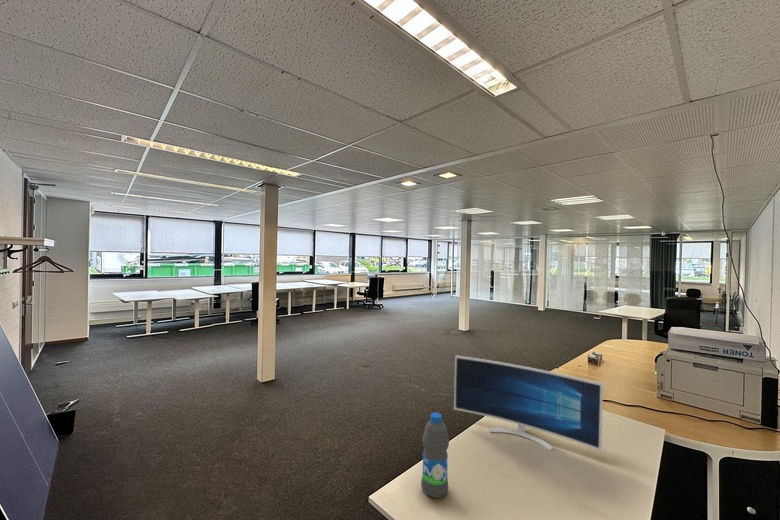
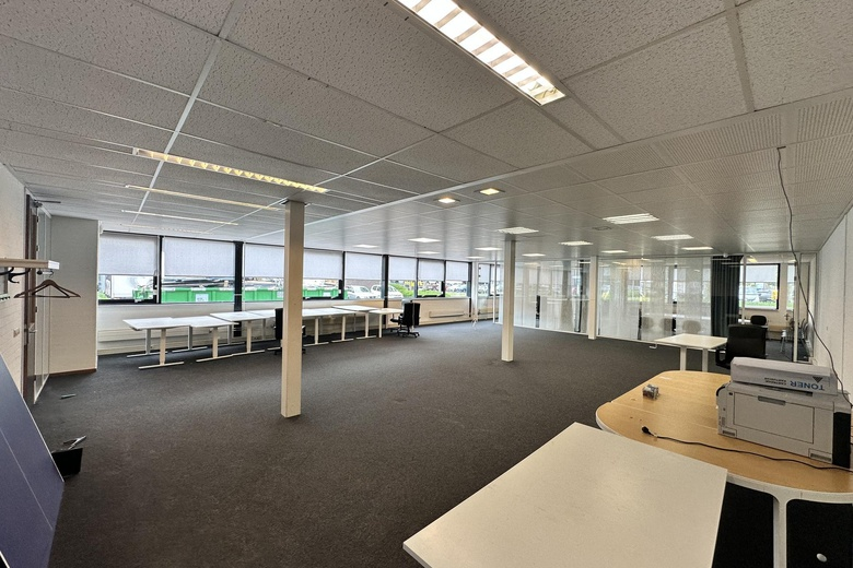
- water bottle [420,412,450,499]
- monitor [453,355,604,452]
